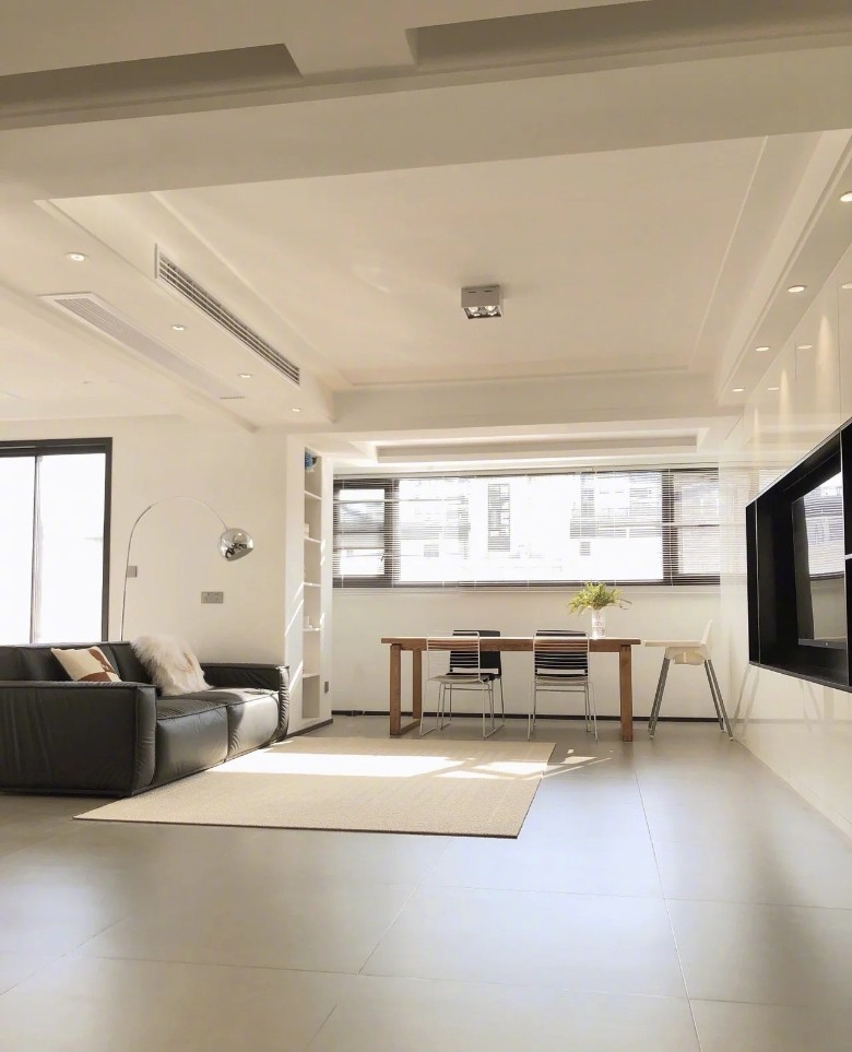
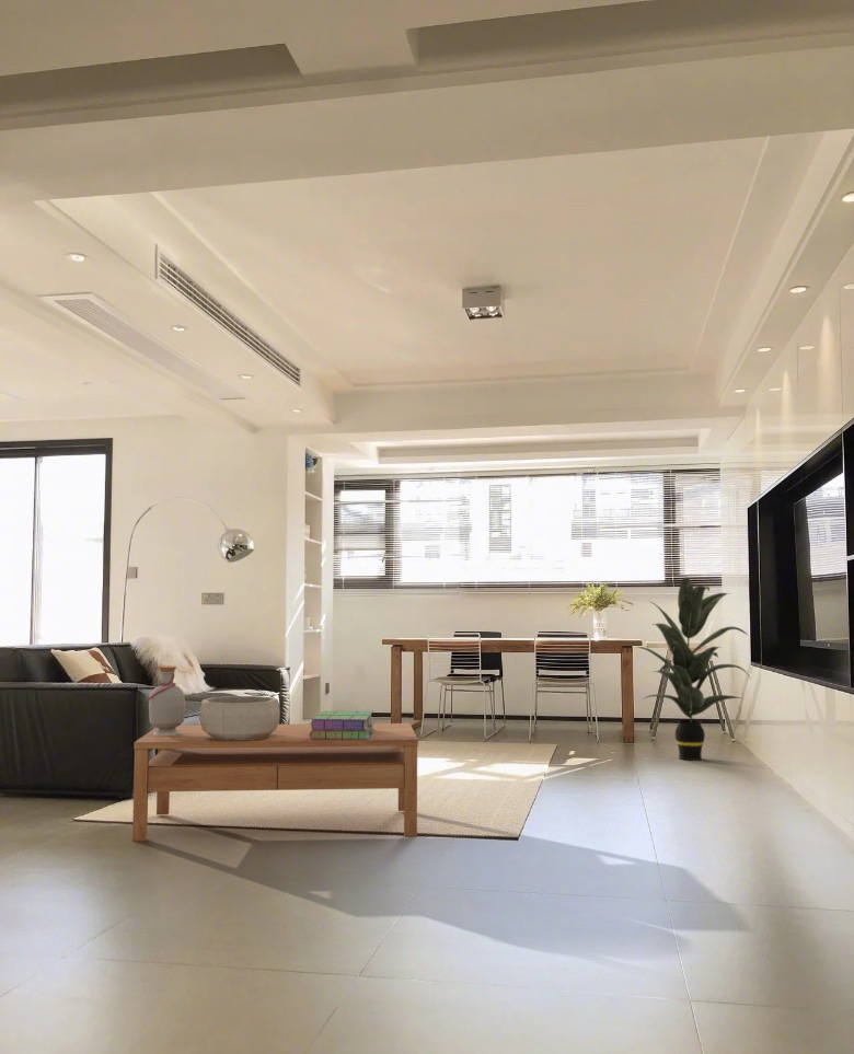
+ bottle [148,664,186,736]
+ decorative bowl [198,695,281,741]
+ coffee table [131,722,419,843]
+ stack of books [310,709,376,740]
+ indoor plant [637,577,751,762]
